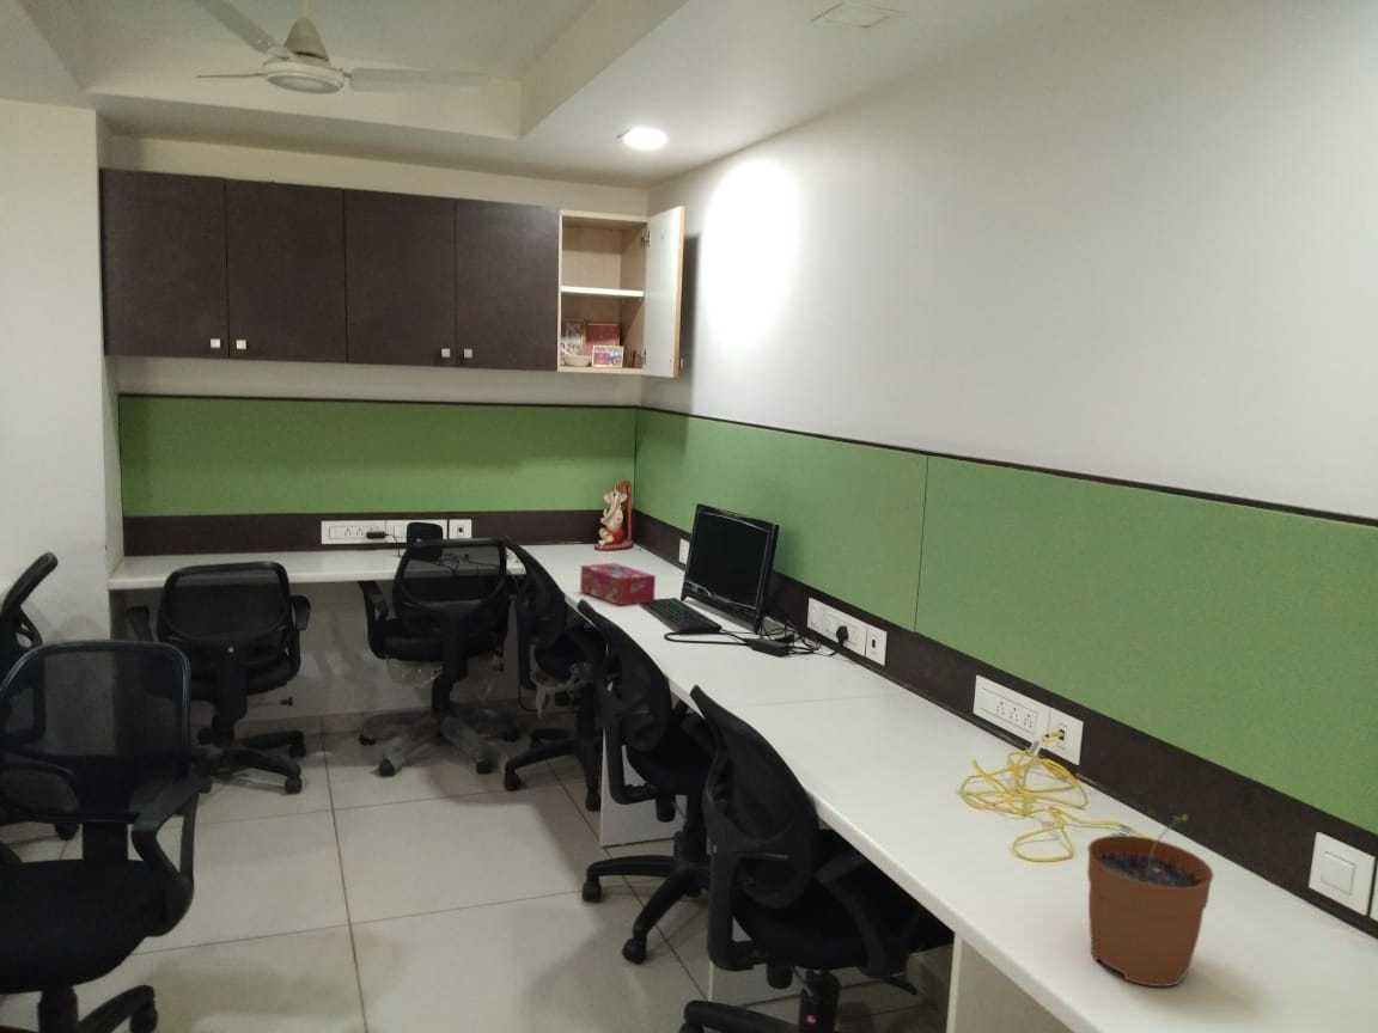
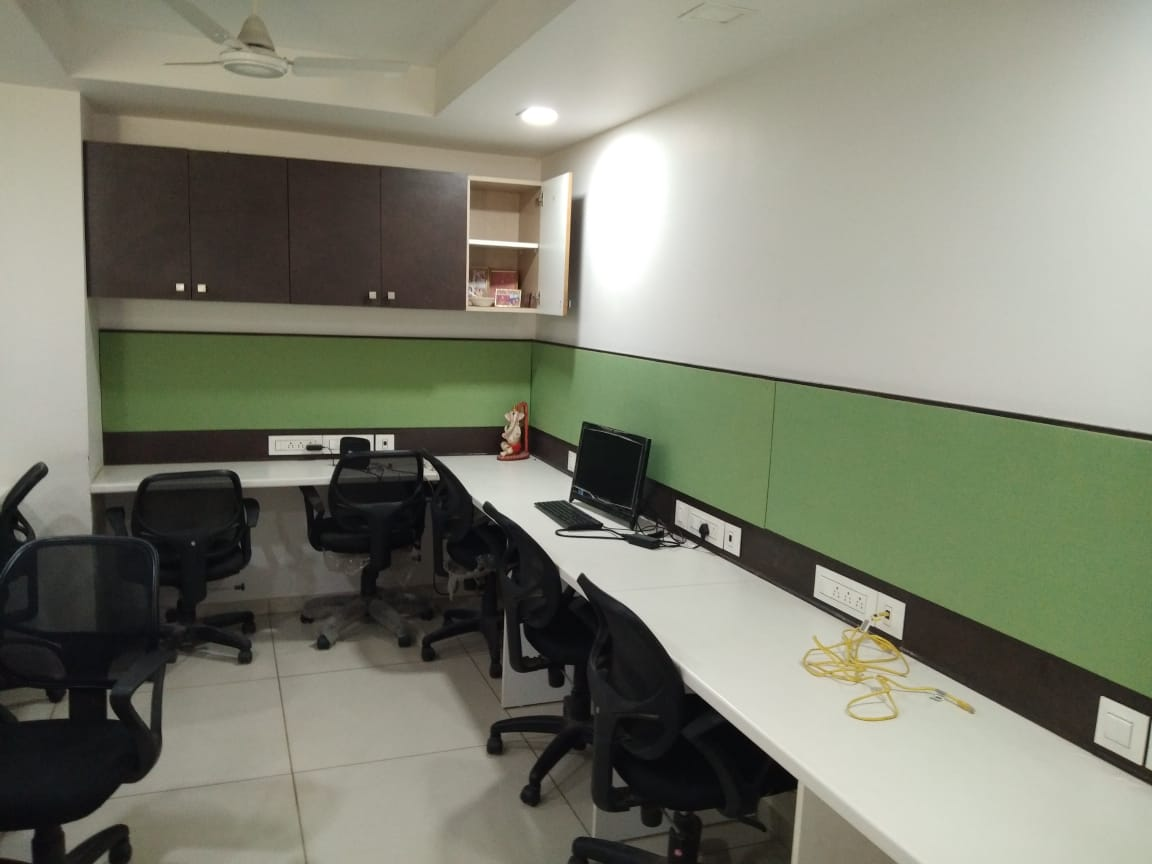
- plant pot [1086,813,1215,988]
- tissue box [579,562,657,607]
